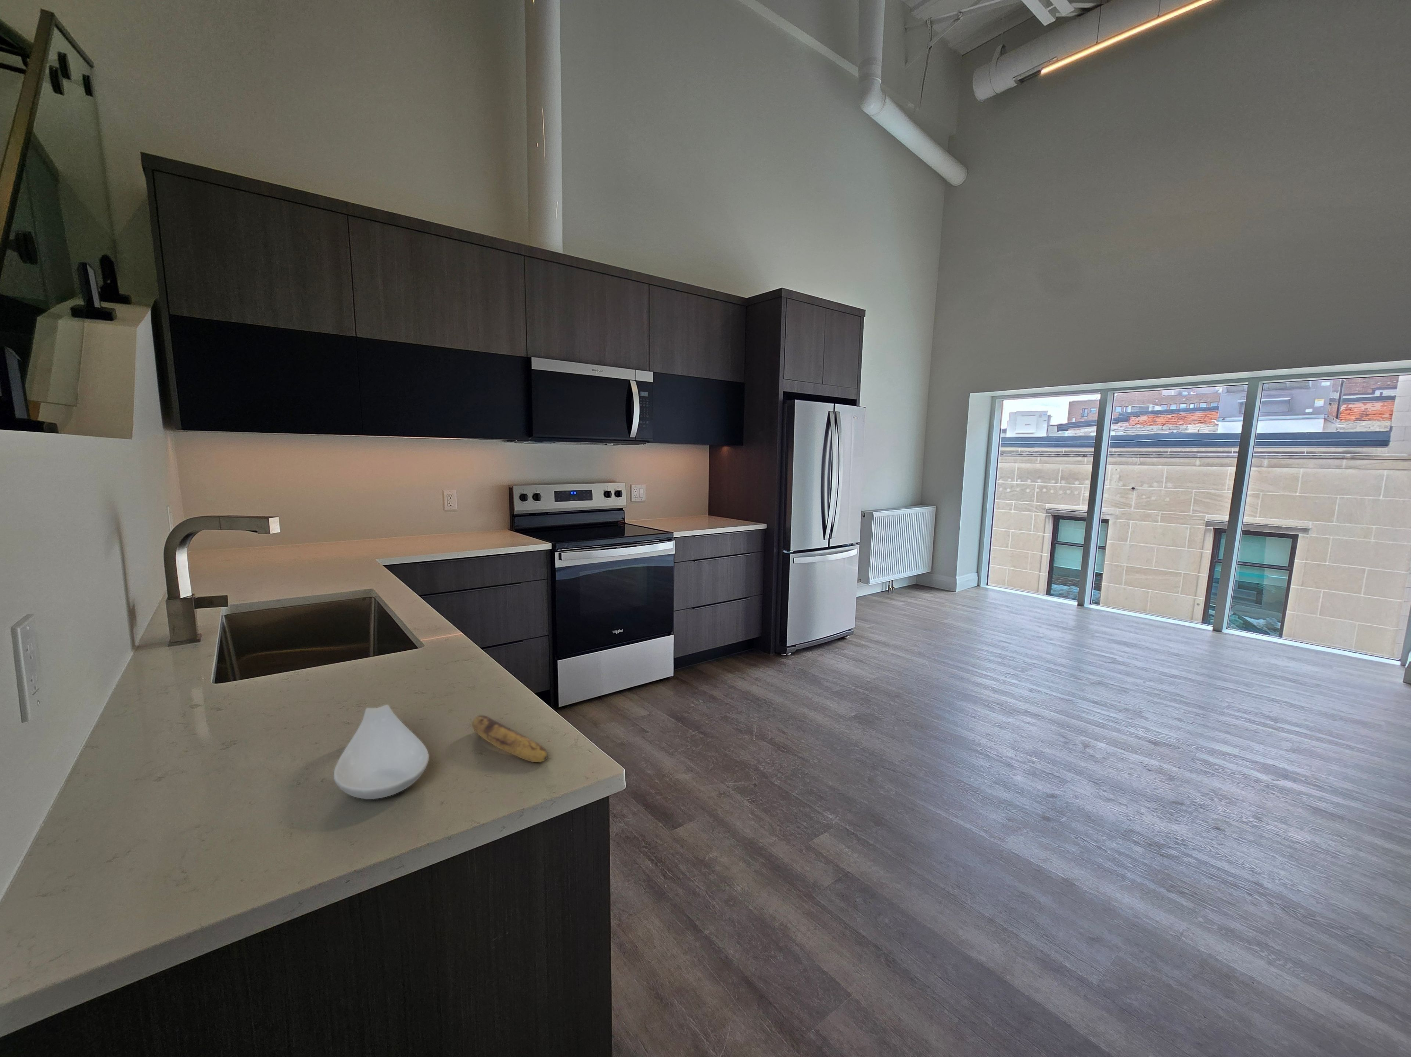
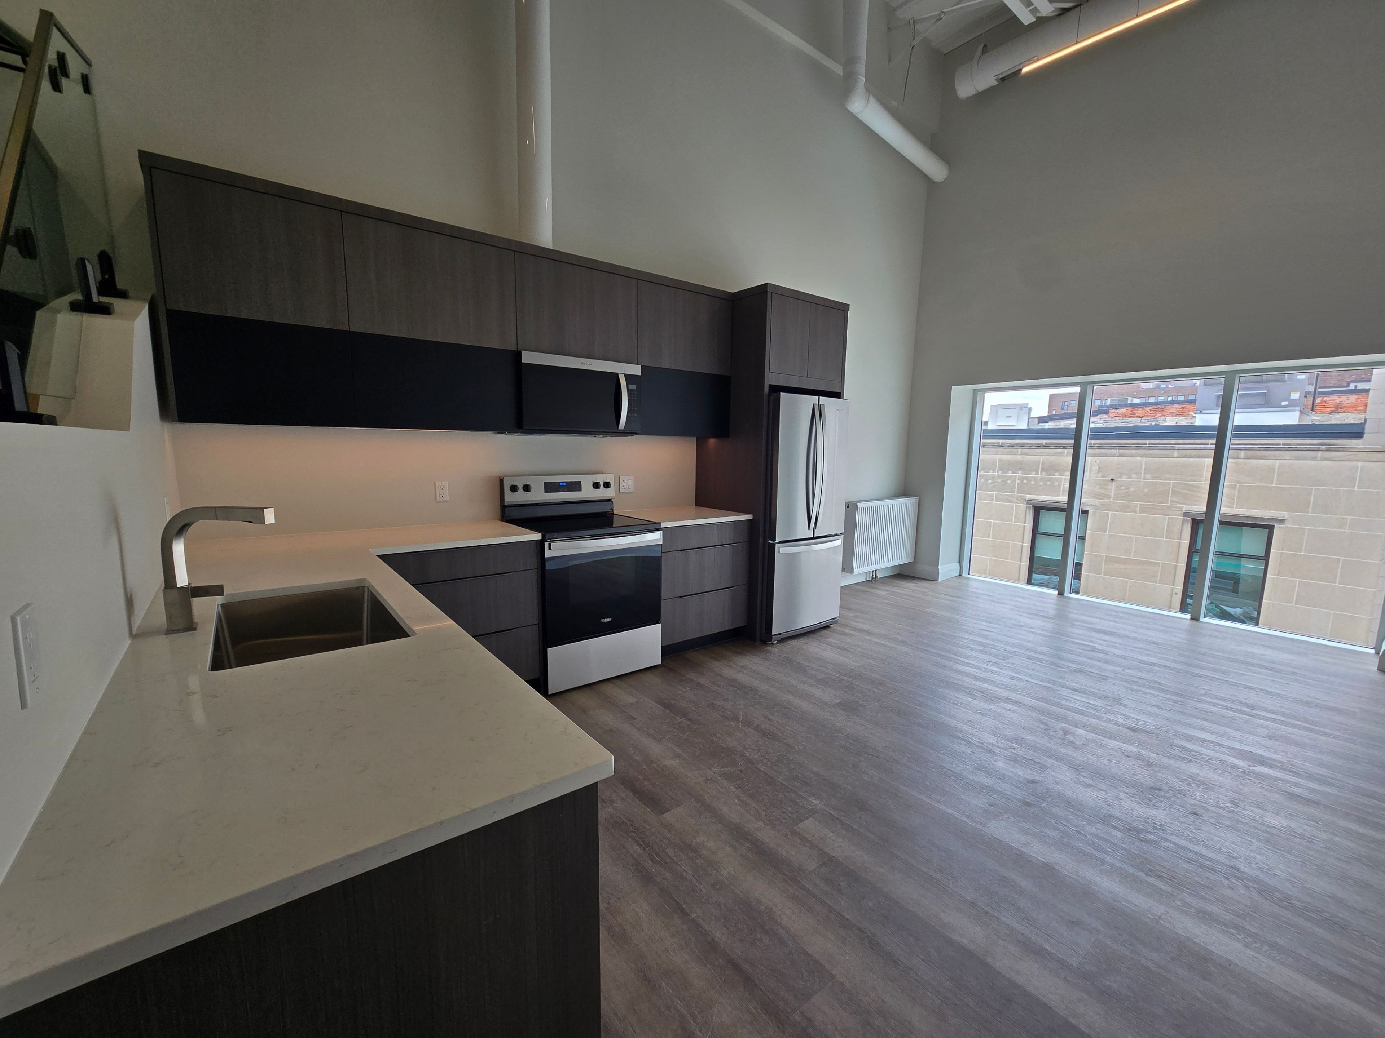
- banana [471,715,548,763]
- spoon rest [333,704,430,799]
